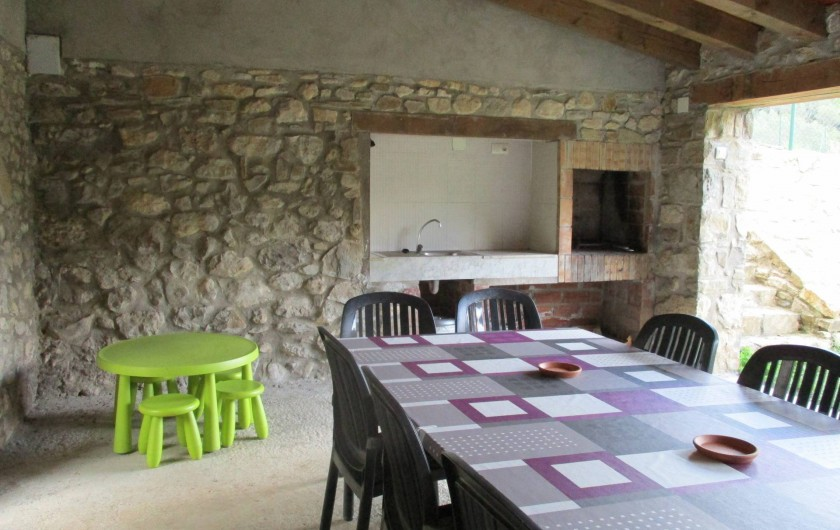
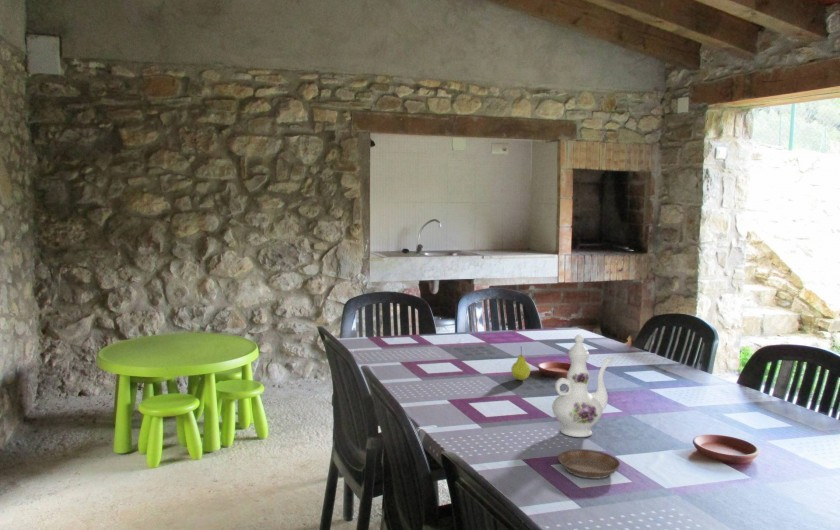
+ saucer [557,448,621,480]
+ fruit [510,346,531,381]
+ chinaware [551,334,616,438]
